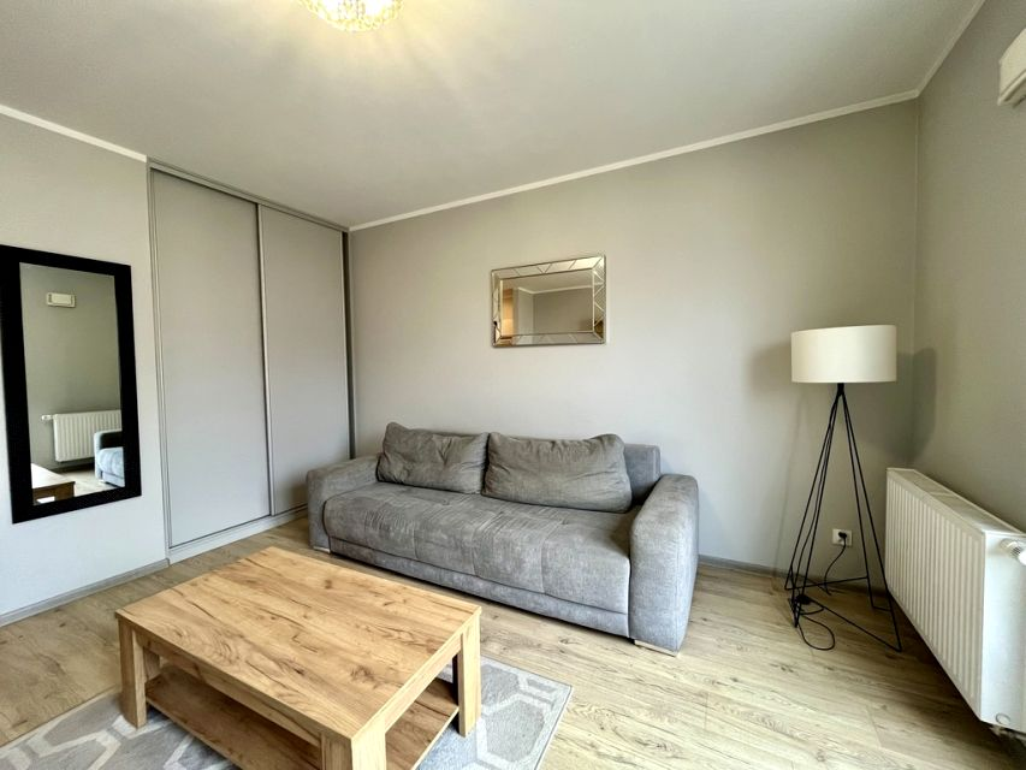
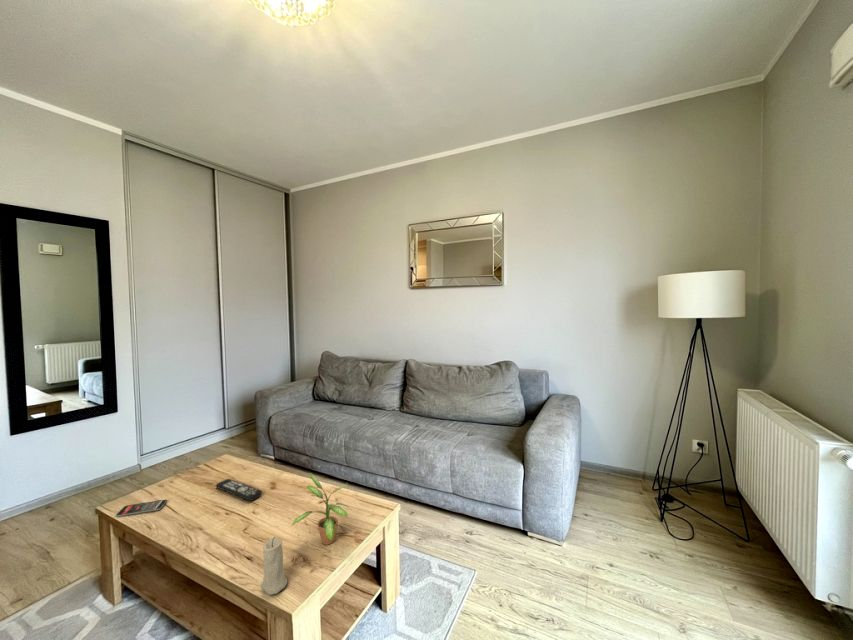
+ potted plant [291,472,353,546]
+ remote control [215,478,263,502]
+ smartphone [115,498,168,518]
+ candle [260,536,288,596]
